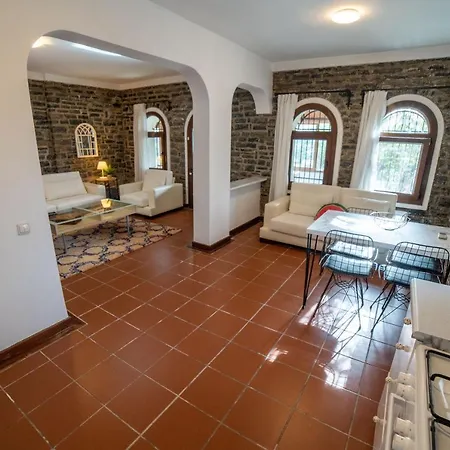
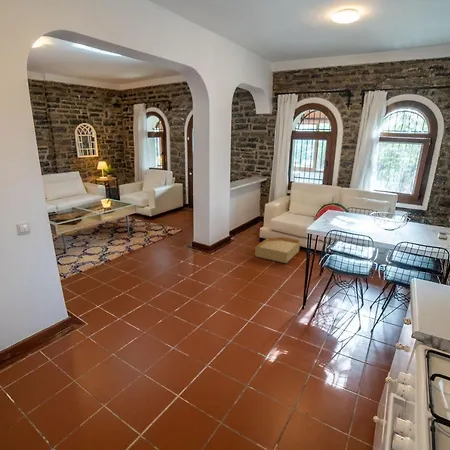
+ basket [254,236,301,264]
